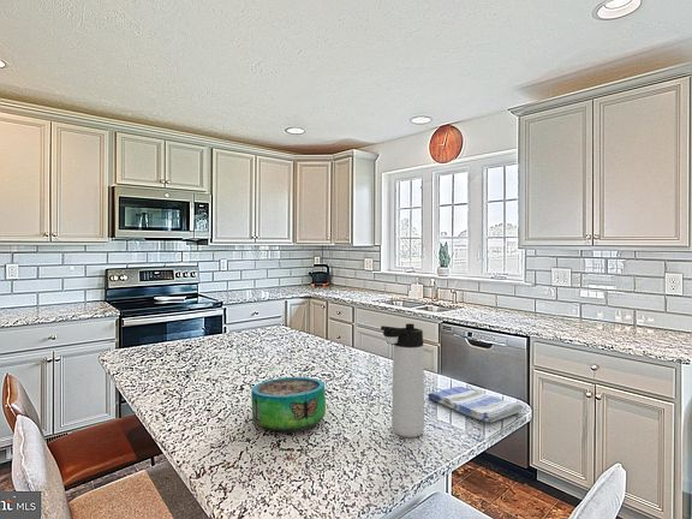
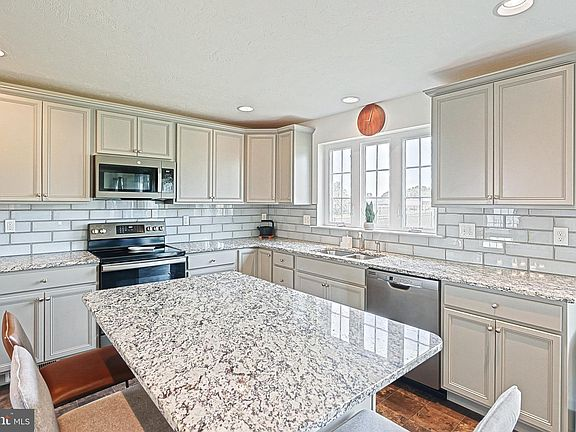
- dish towel [428,386,524,423]
- decorative bowl [250,376,327,434]
- thermos bottle [380,322,425,439]
